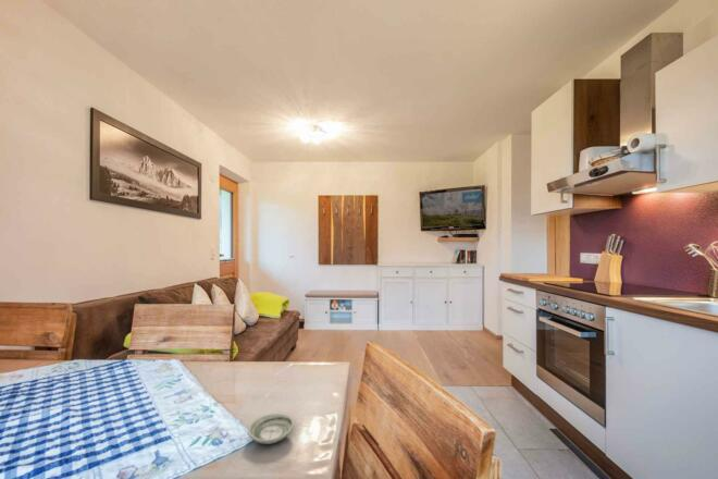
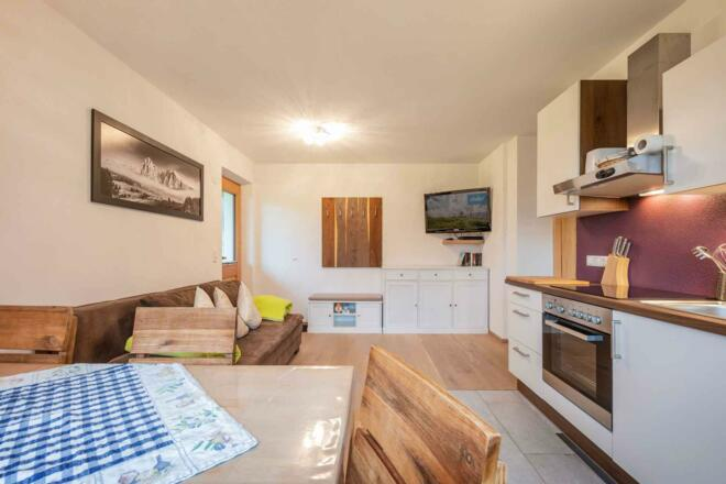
- saucer [247,413,295,445]
